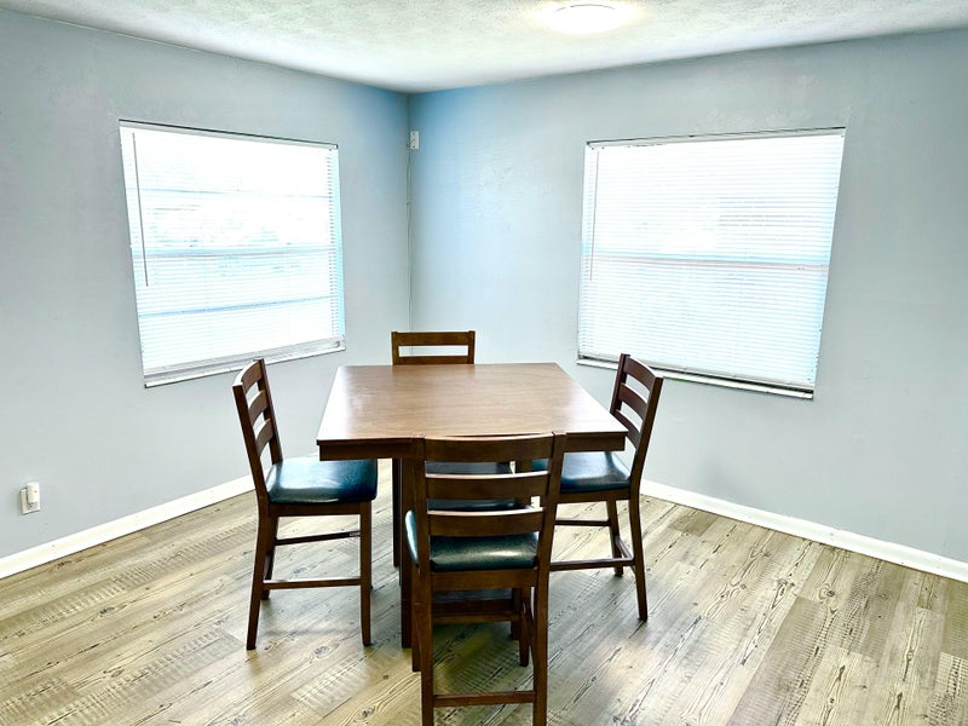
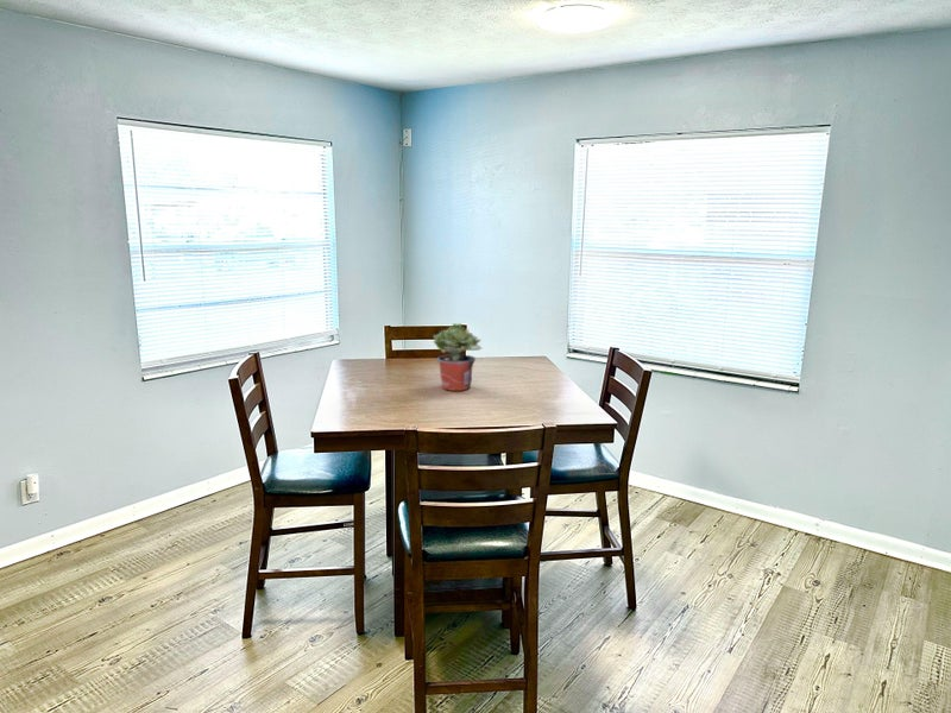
+ potted plant [432,322,483,392]
